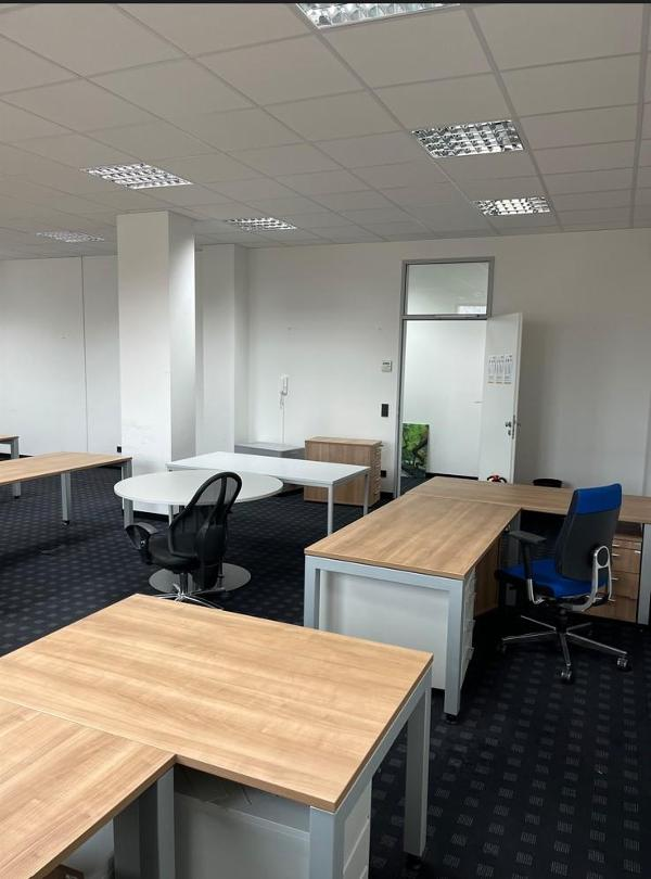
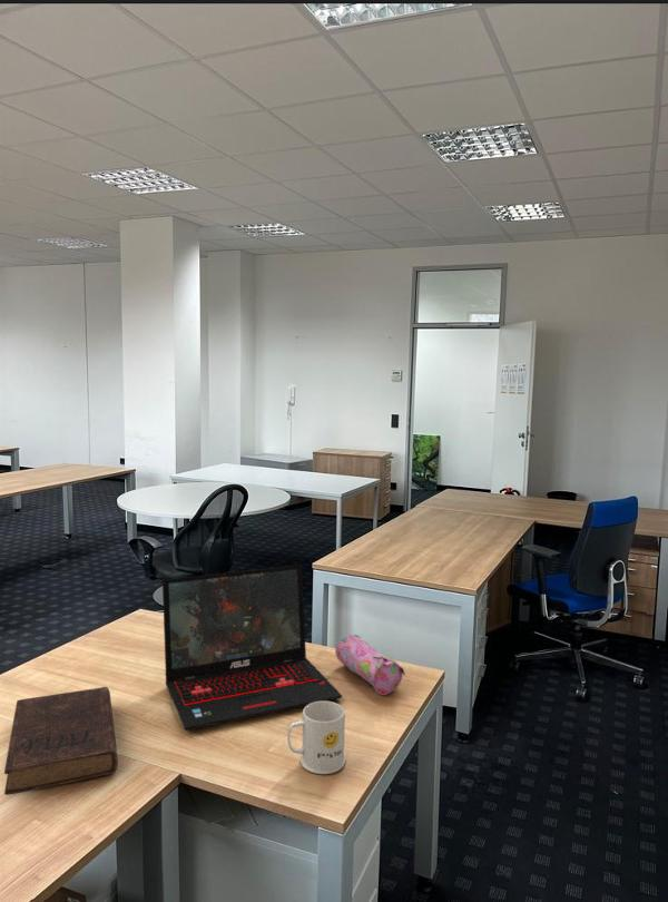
+ mug [286,700,346,775]
+ laptop [161,563,343,732]
+ pencil case [334,634,406,696]
+ book [3,686,119,796]
